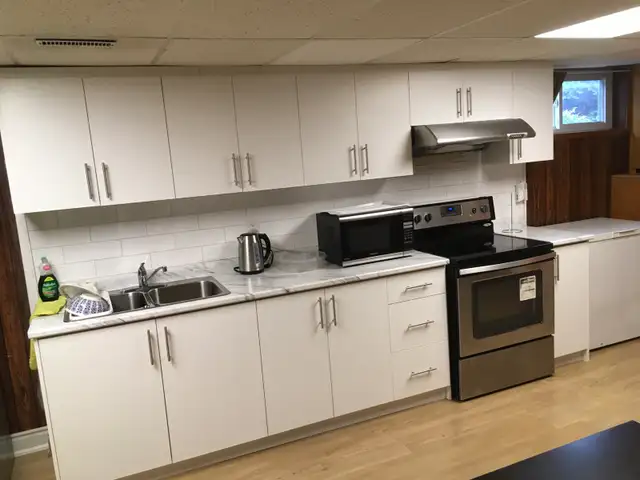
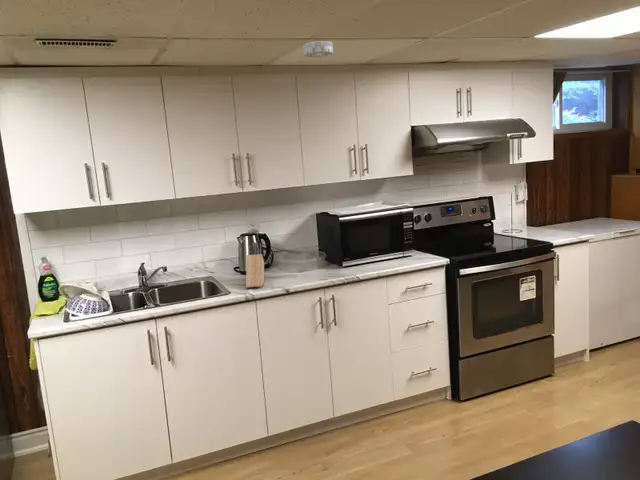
+ smoke detector [302,40,334,58]
+ knife block [245,242,265,289]
